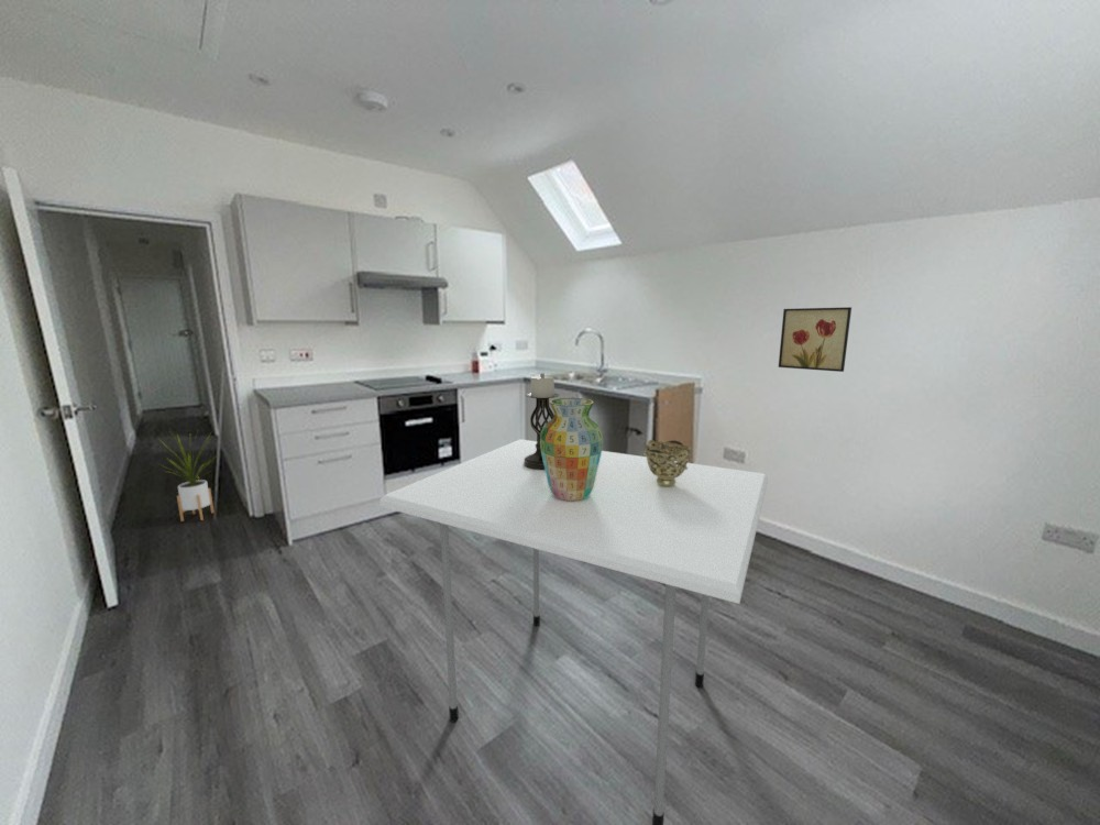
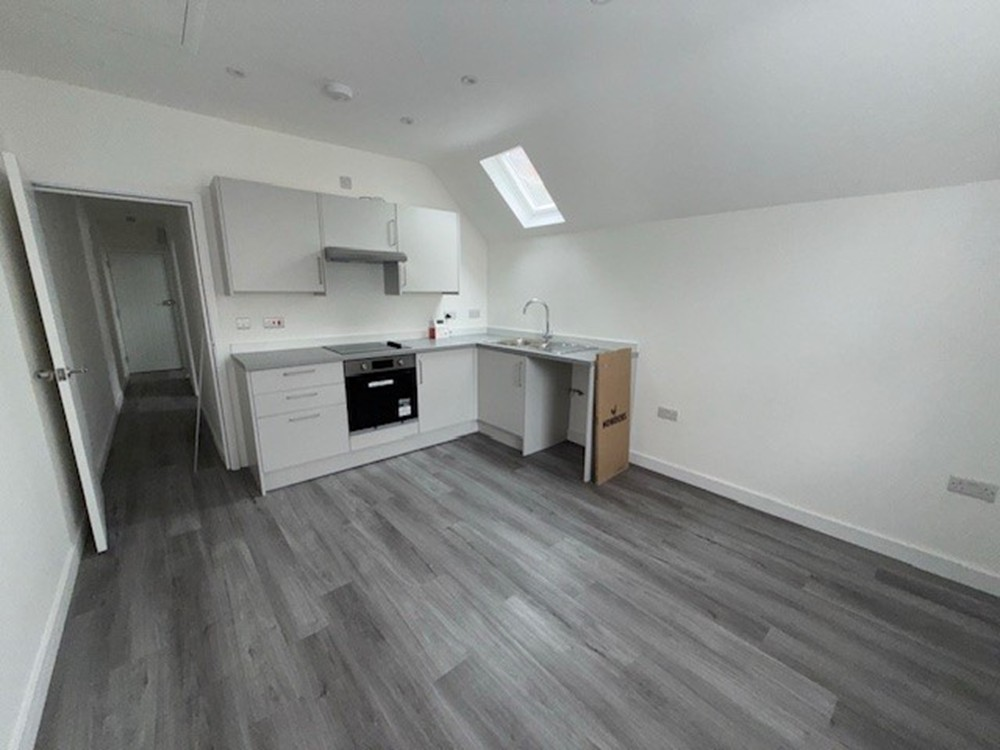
- candle holder [524,372,561,471]
- wall art [778,306,853,373]
- dining table [378,438,769,825]
- vase [540,397,604,501]
- house plant [157,430,220,522]
- decorative bowl [642,439,693,487]
